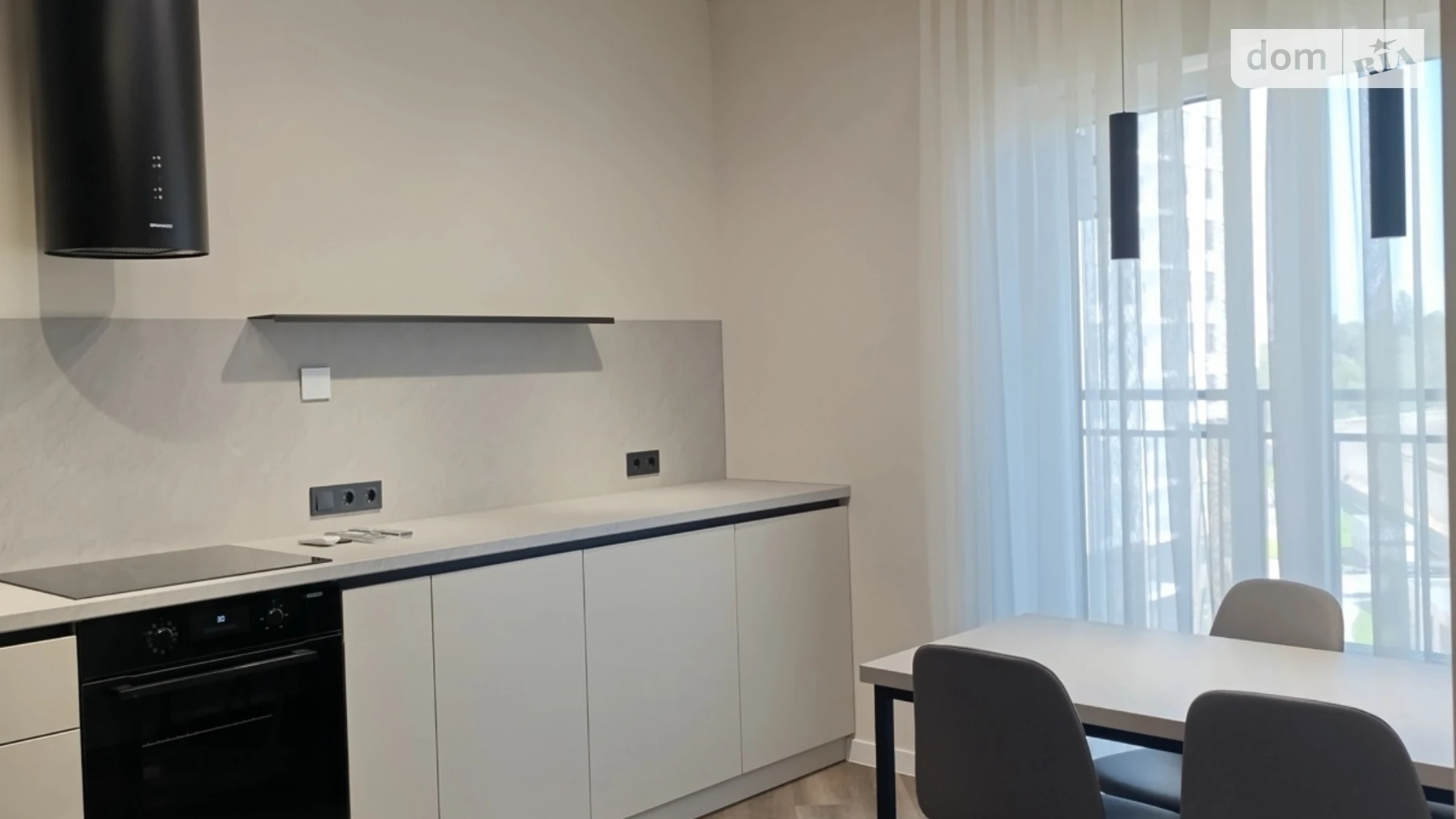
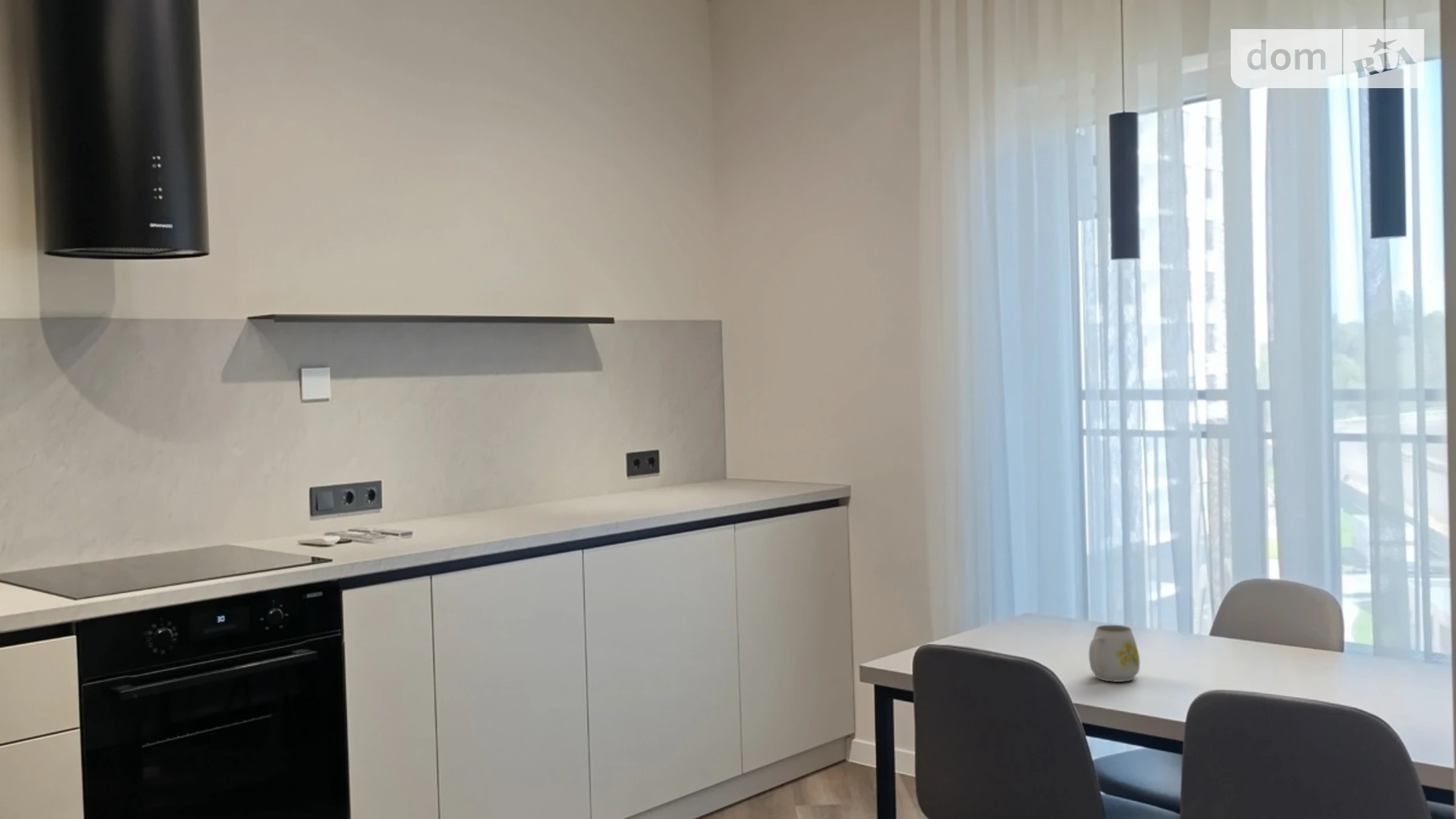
+ mug [1088,624,1140,683]
